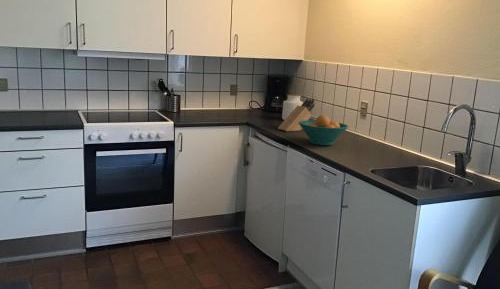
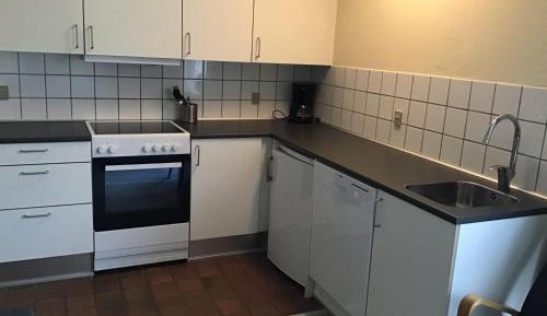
- jar [281,94,304,120]
- knife block [277,97,316,132]
- fruit bowl [298,114,349,146]
